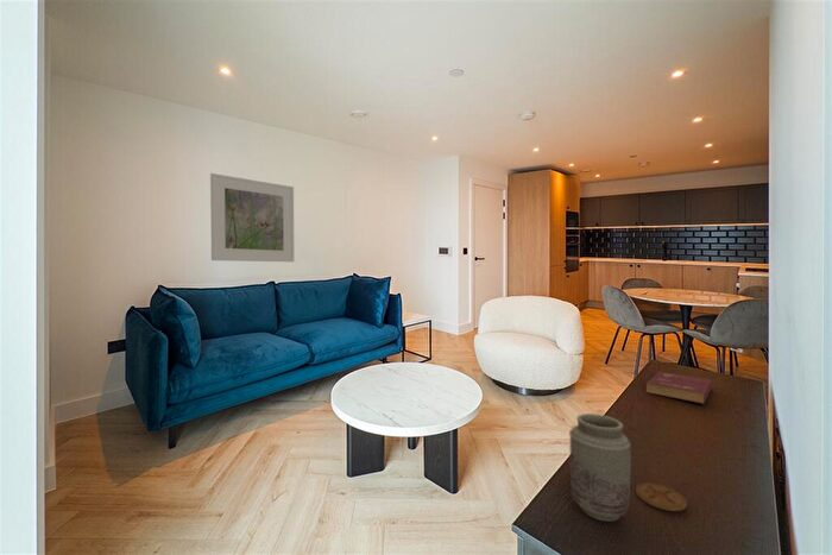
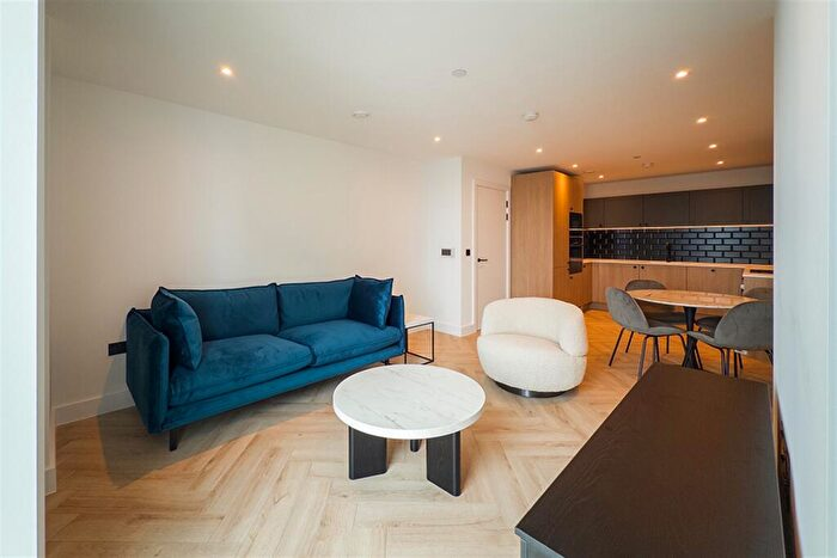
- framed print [209,172,295,263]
- vase [568,412,632,522]
- coaster [635,481,688,512]
- book [645,371,713,405]
